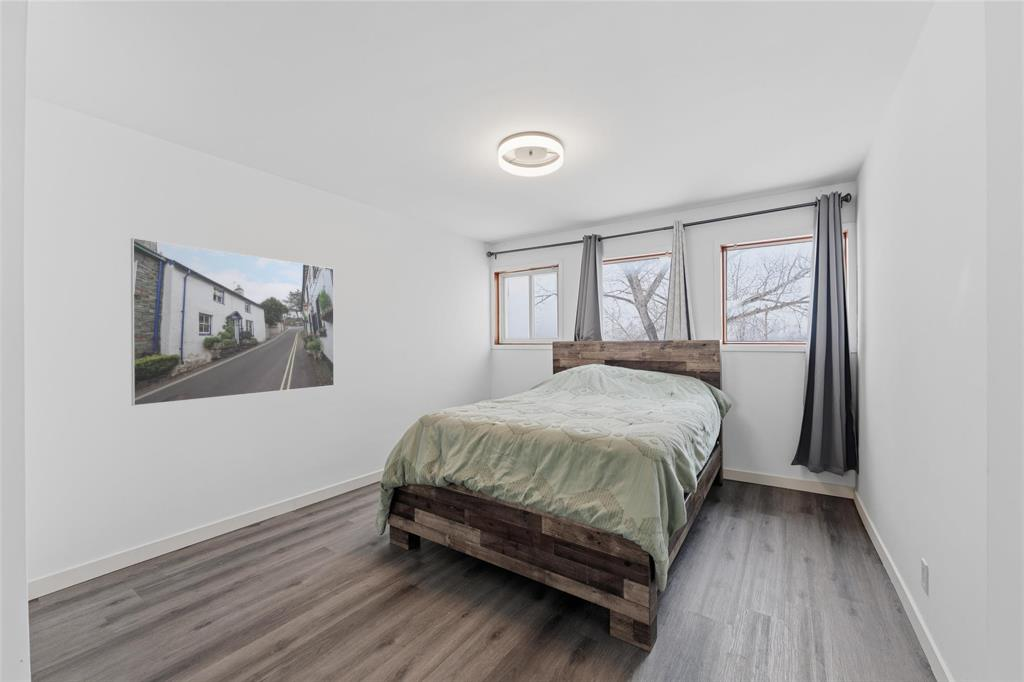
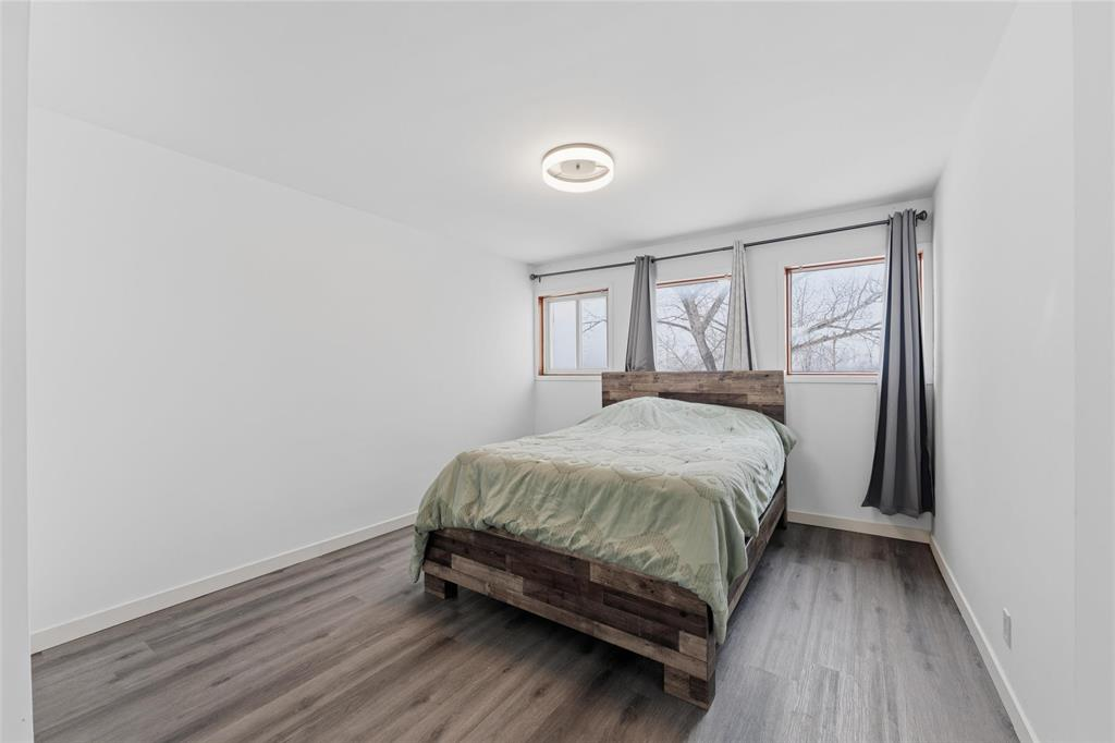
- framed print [130,237,335,407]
